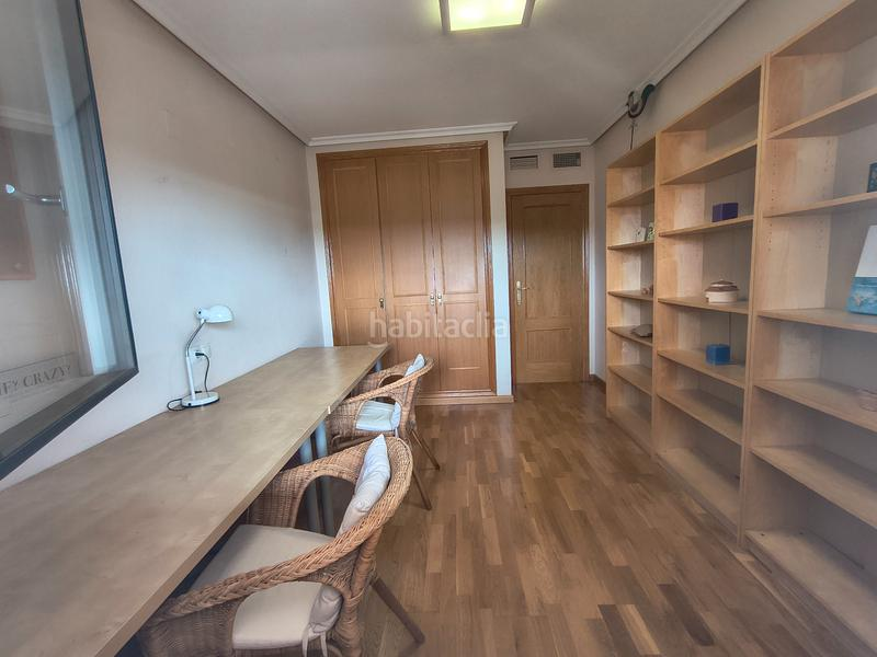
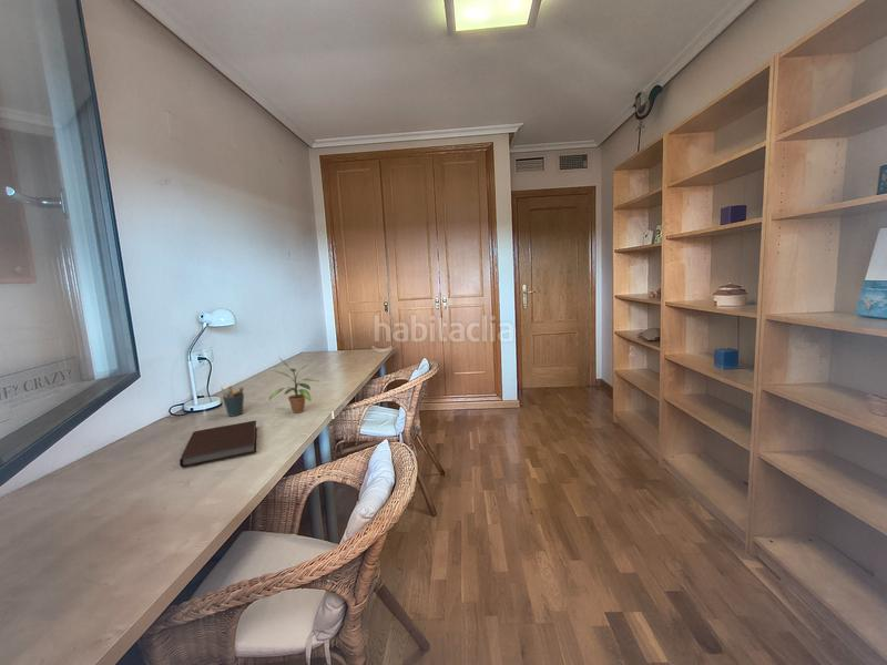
+ pen holder [220,386,245,417]
+ notebook [179,419,258,469]
+ potted plant [268,357,319,415]
